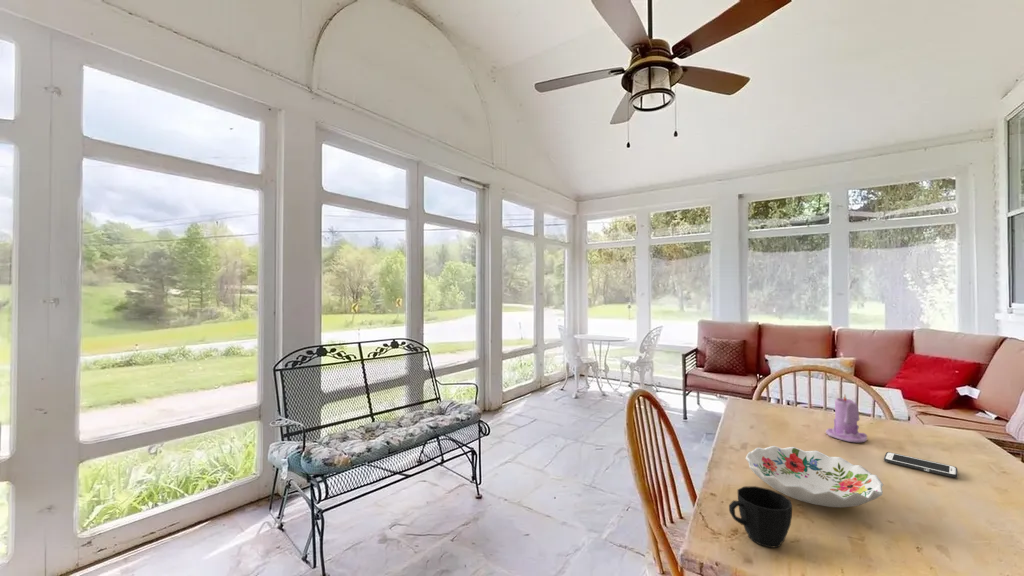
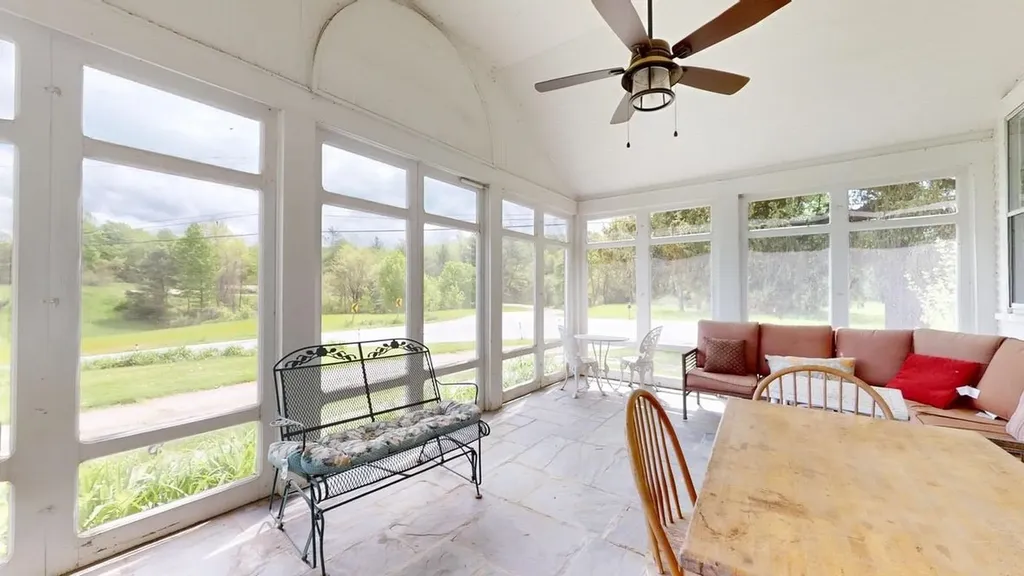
- candle [825,395,868,444]
- cell phone [883,451,959,479]
- cup [728,485,793,549]
- decorative bowl [745,445,884,508]
